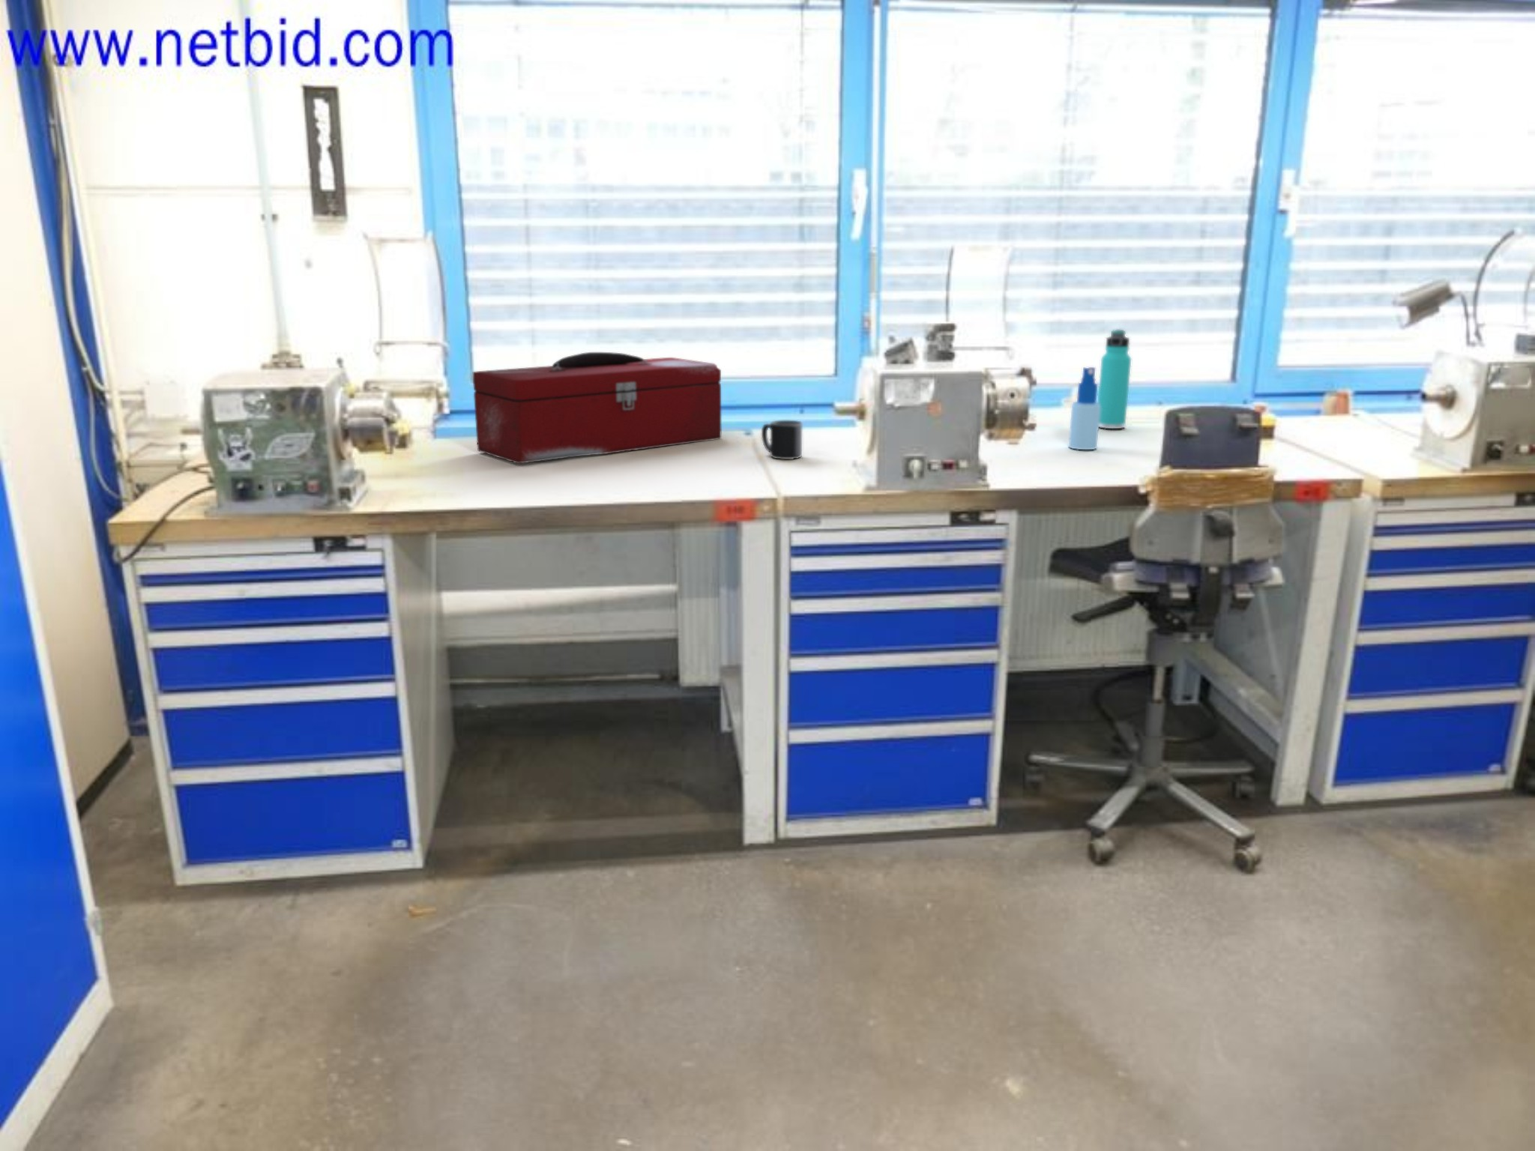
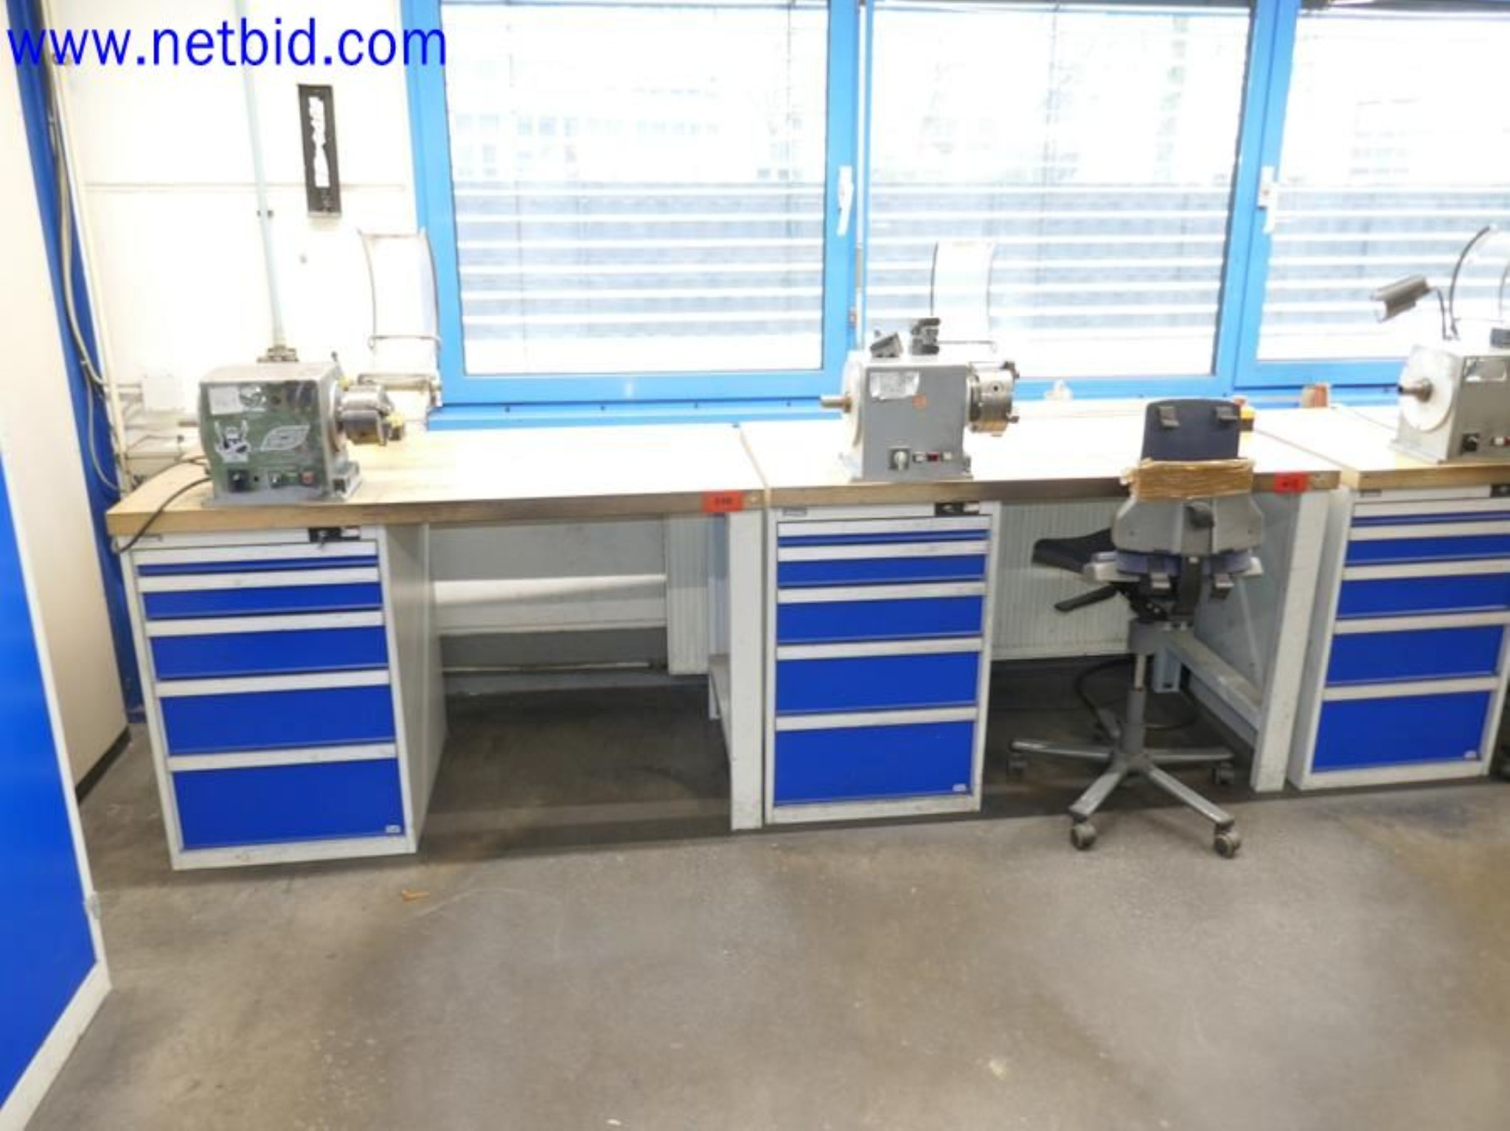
- thermos bottle [1097,329,1131,429]
- mug [760,420,803,461]
- spray bottle [1068,366,1100,450]
- toolbox [473,352,722,464]
